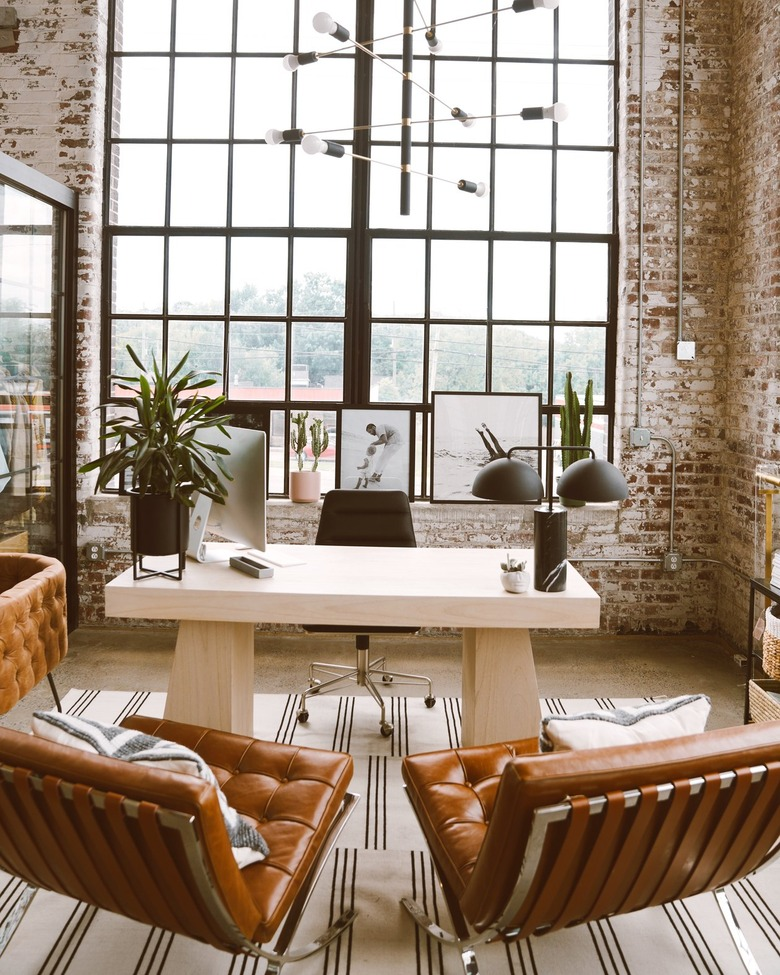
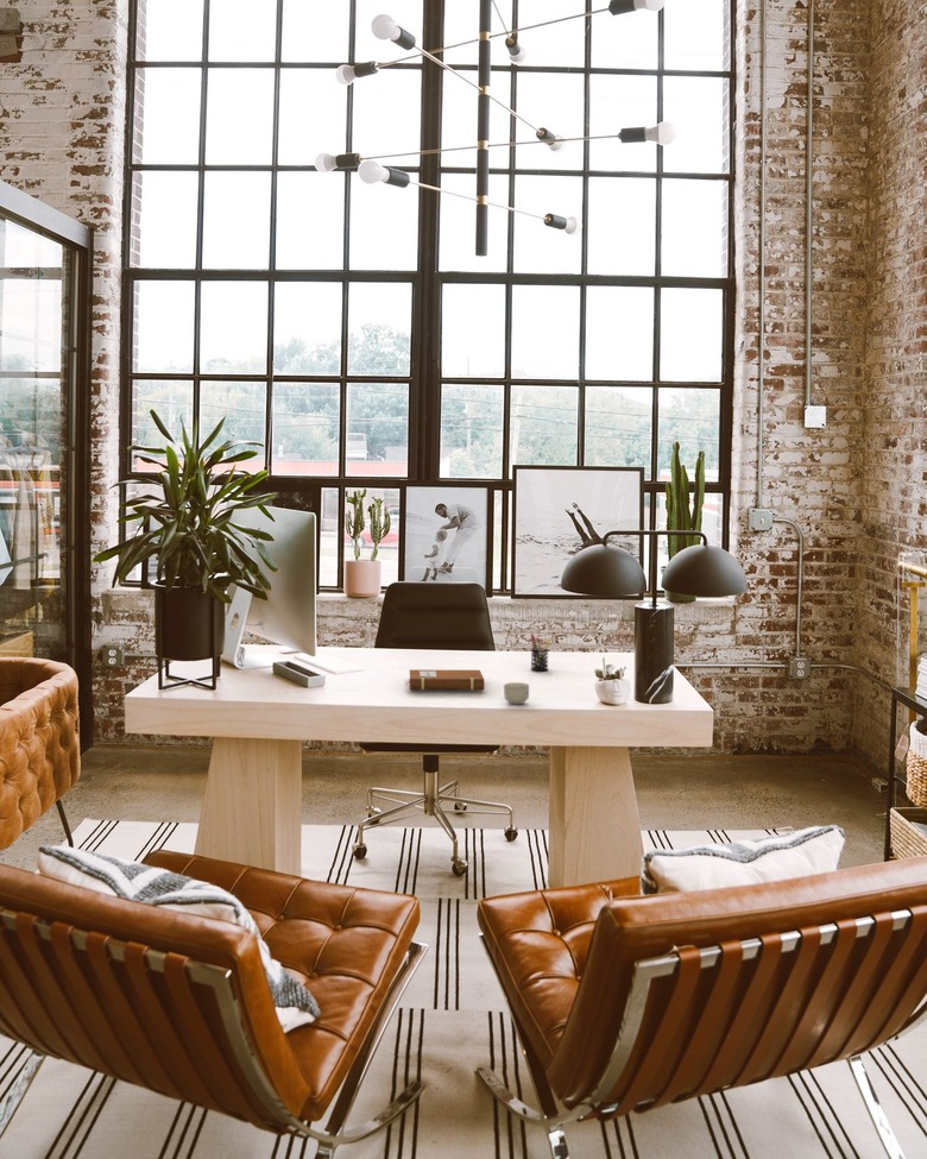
+ cup [503,681,530,705]
+ pen holder [529,632,551,672]
+ notebook [405,668,485,692]
